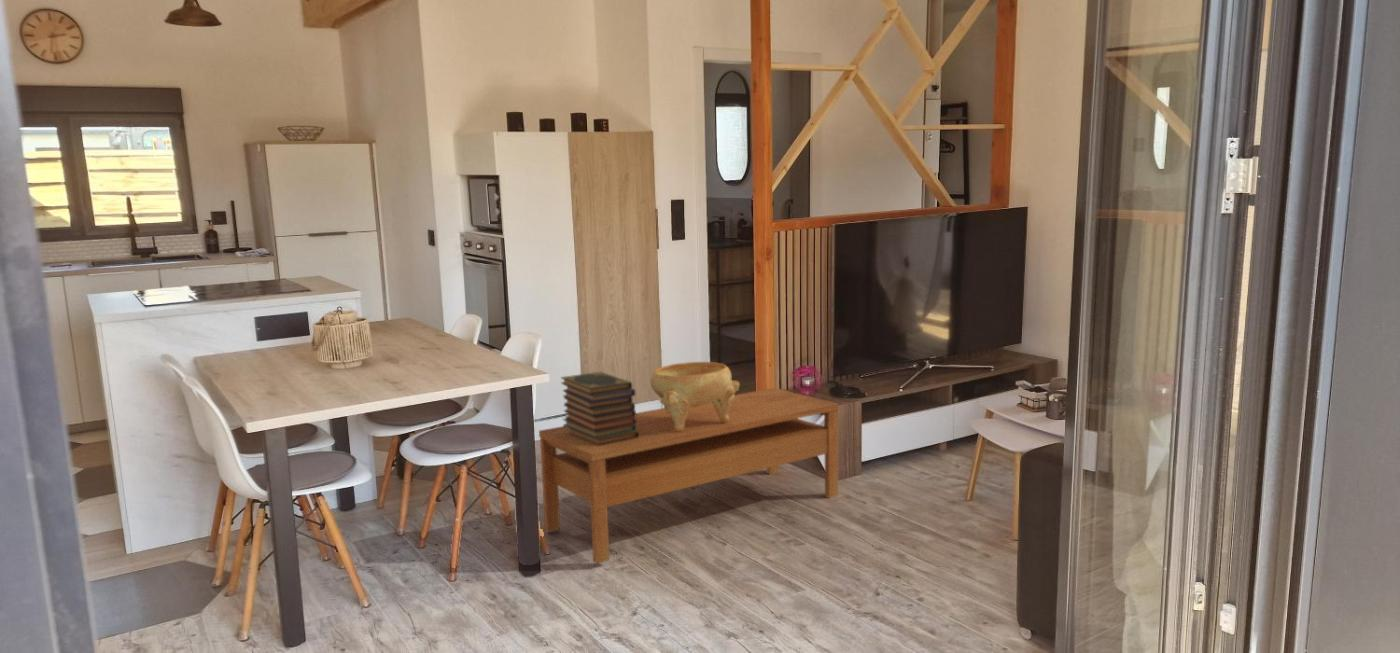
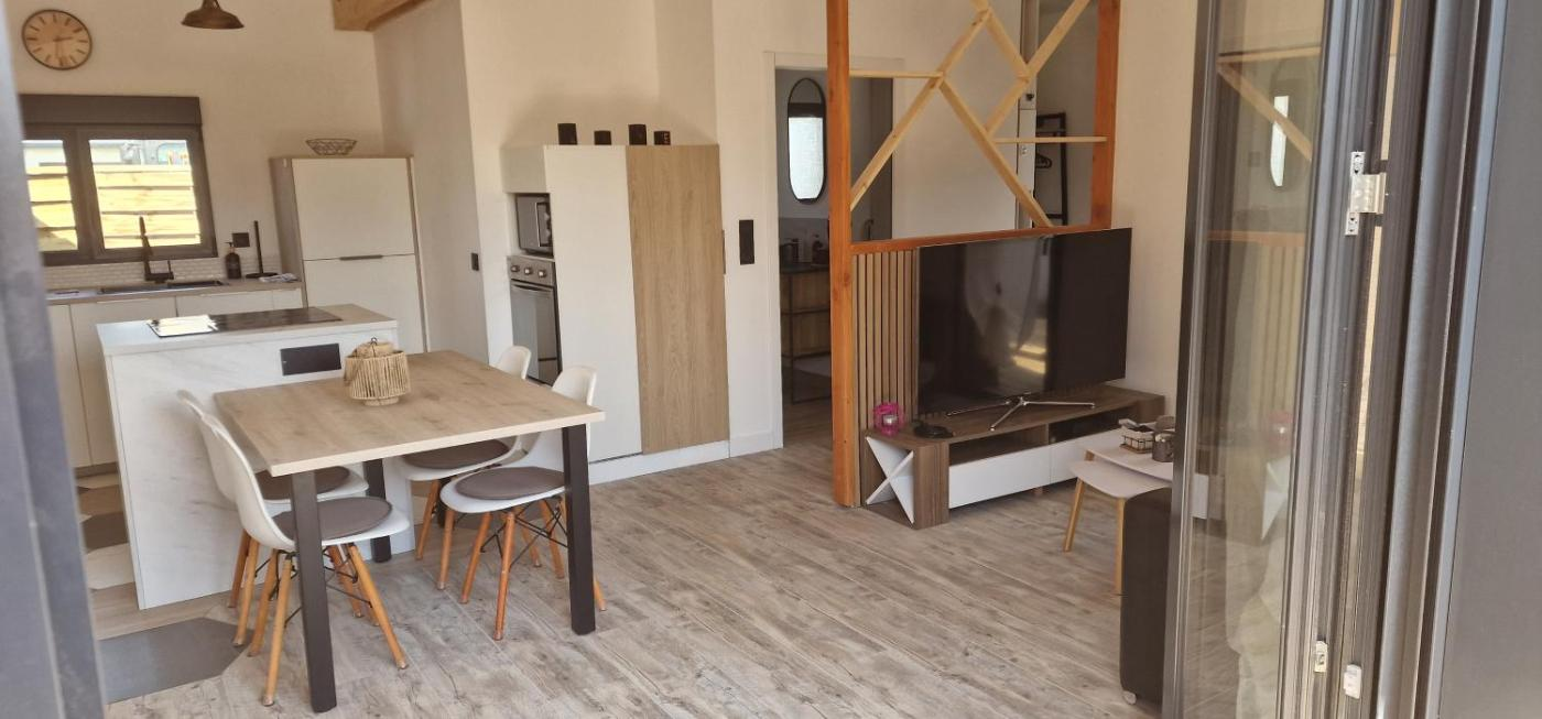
- decorative bowl [649,361,740,432]
- coffee table [538,387,840,565]
- book stack [560,371,639,446]
